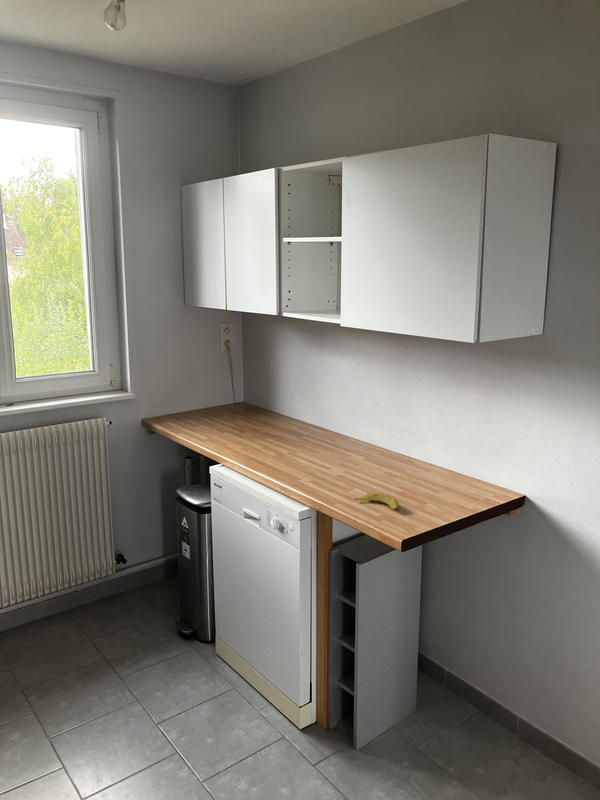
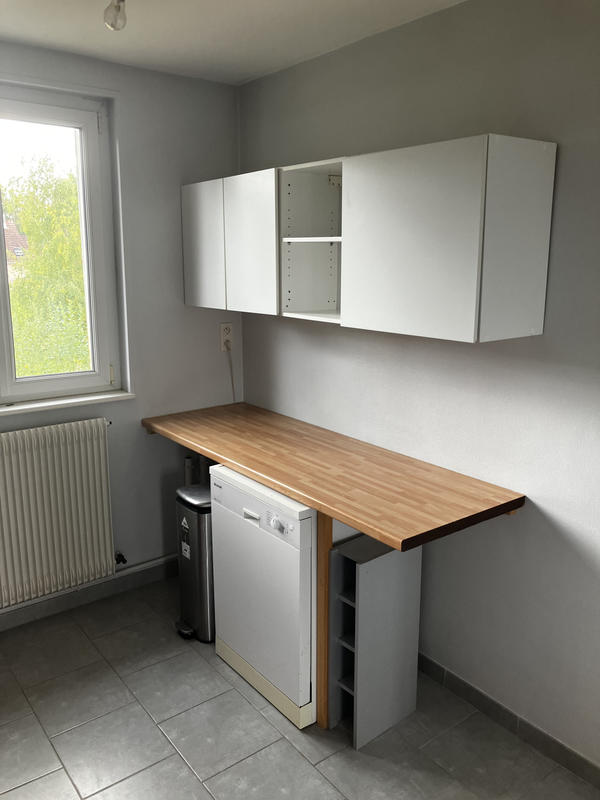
- banana [353,491,400,510]
